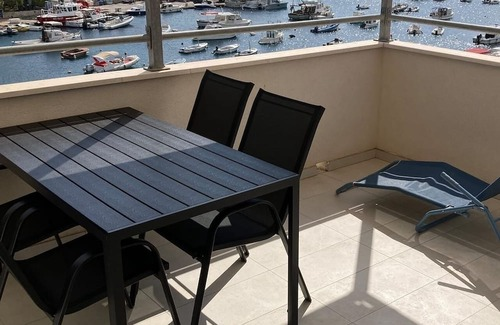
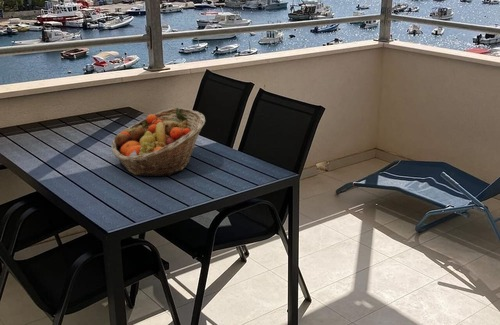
+ fruit basket [110,107,206,177]
